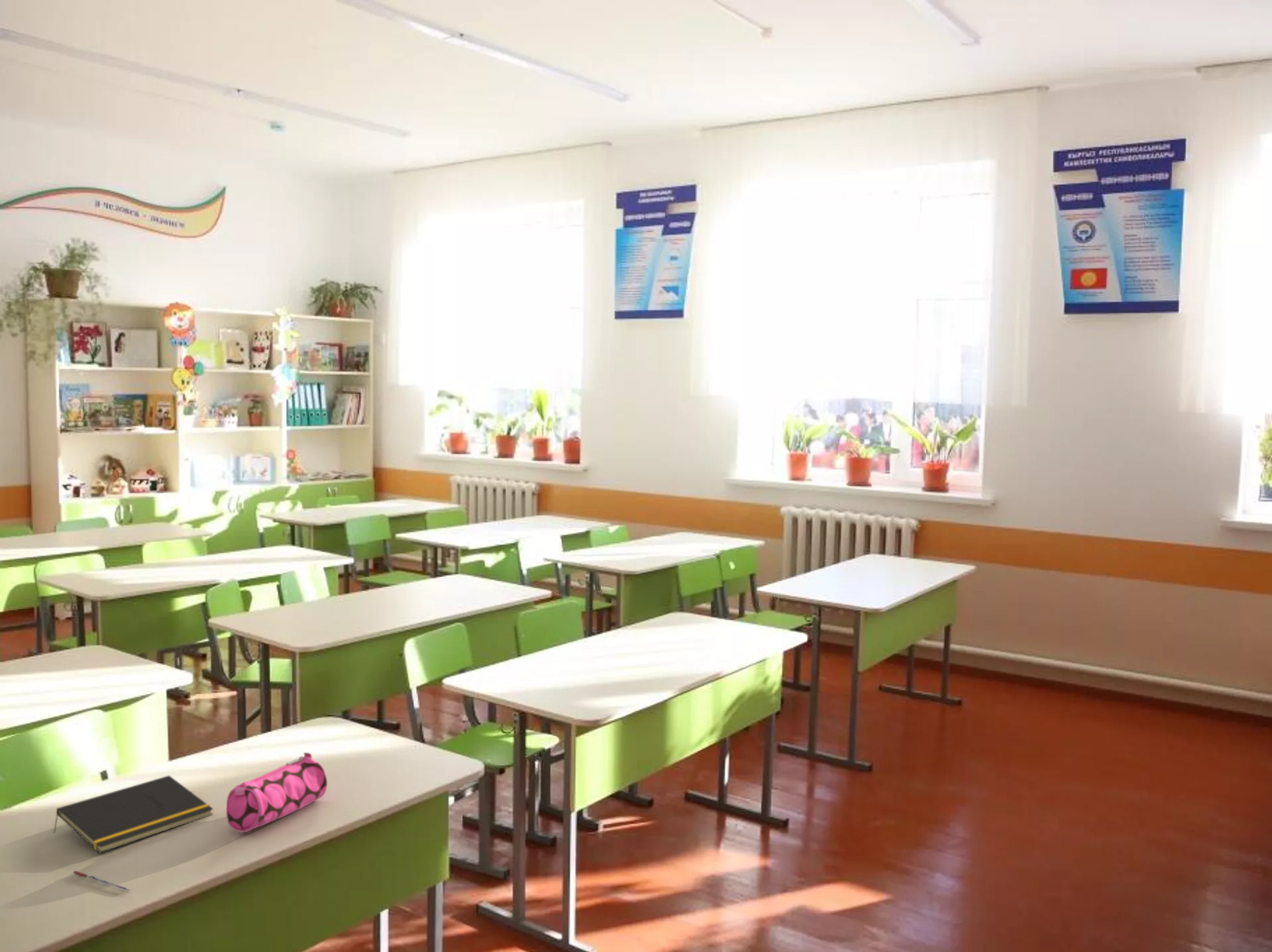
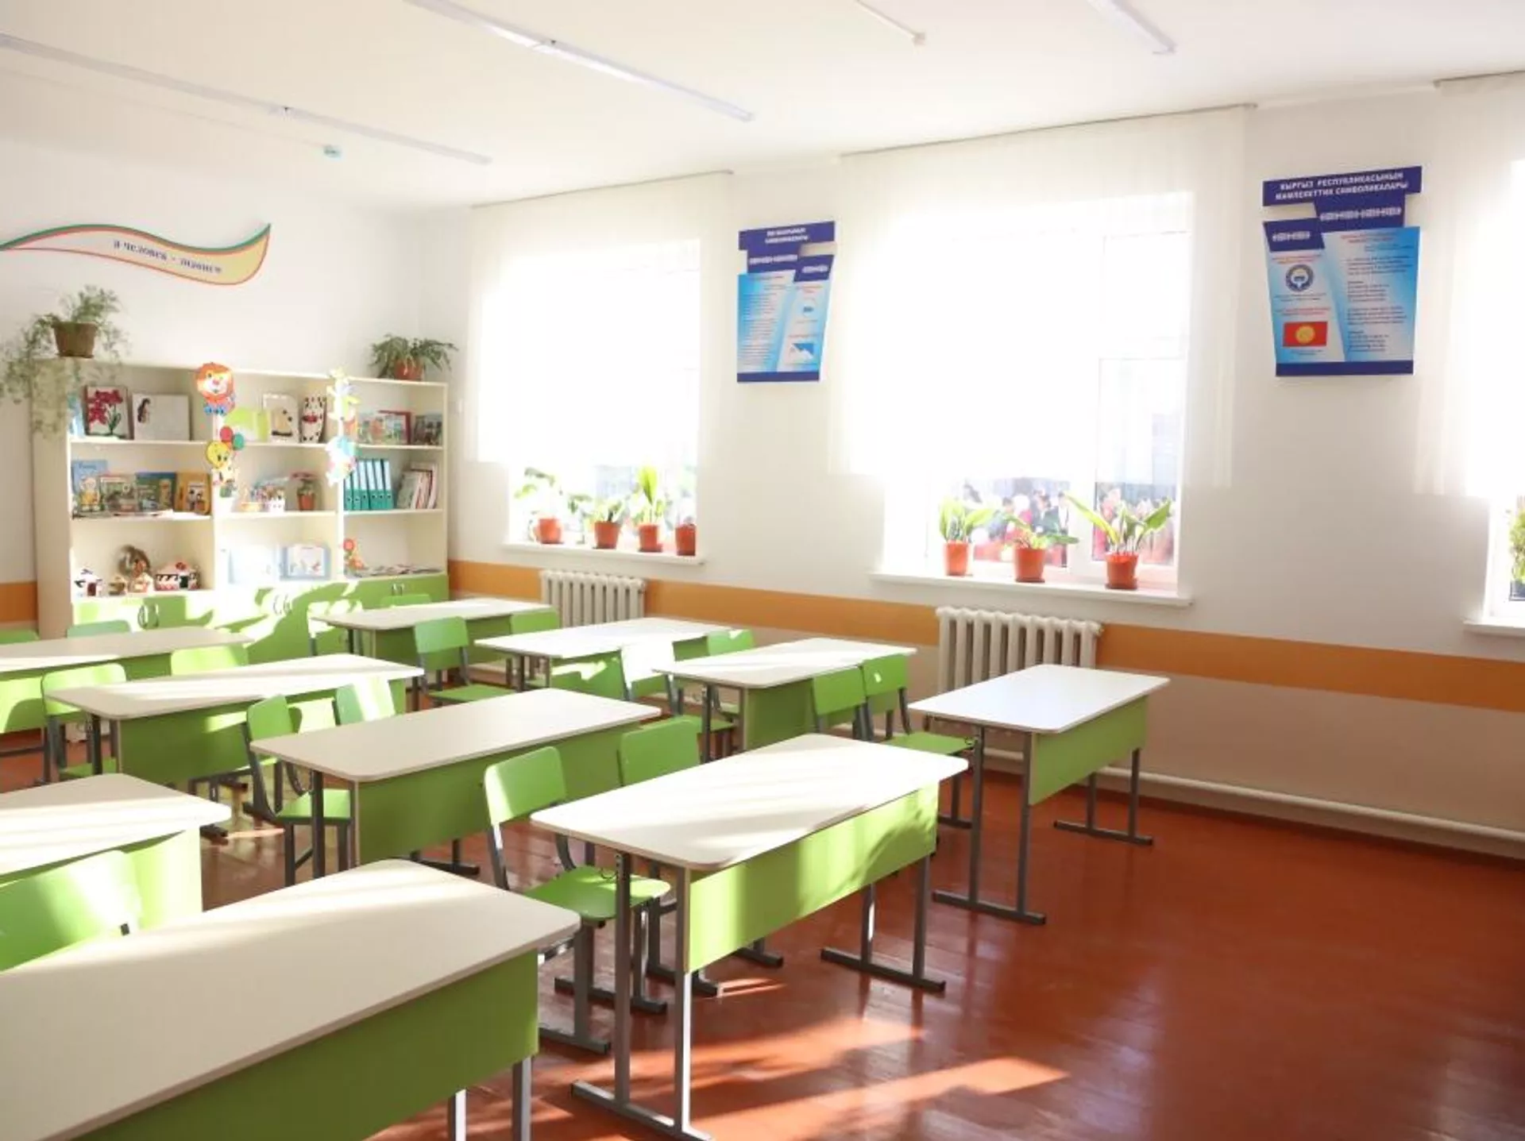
- pen [73,871,131,891]
- notepad [53,774,214,853]
- pencil case [226,752,328,833]
